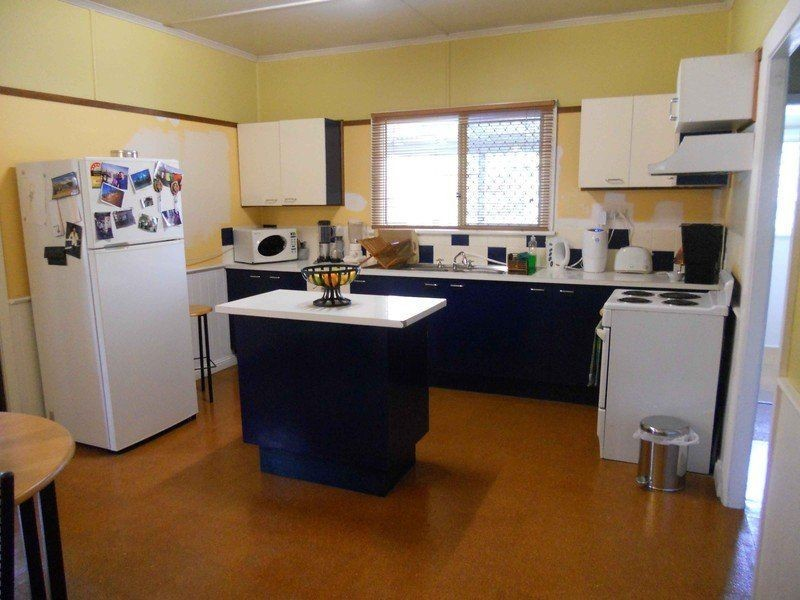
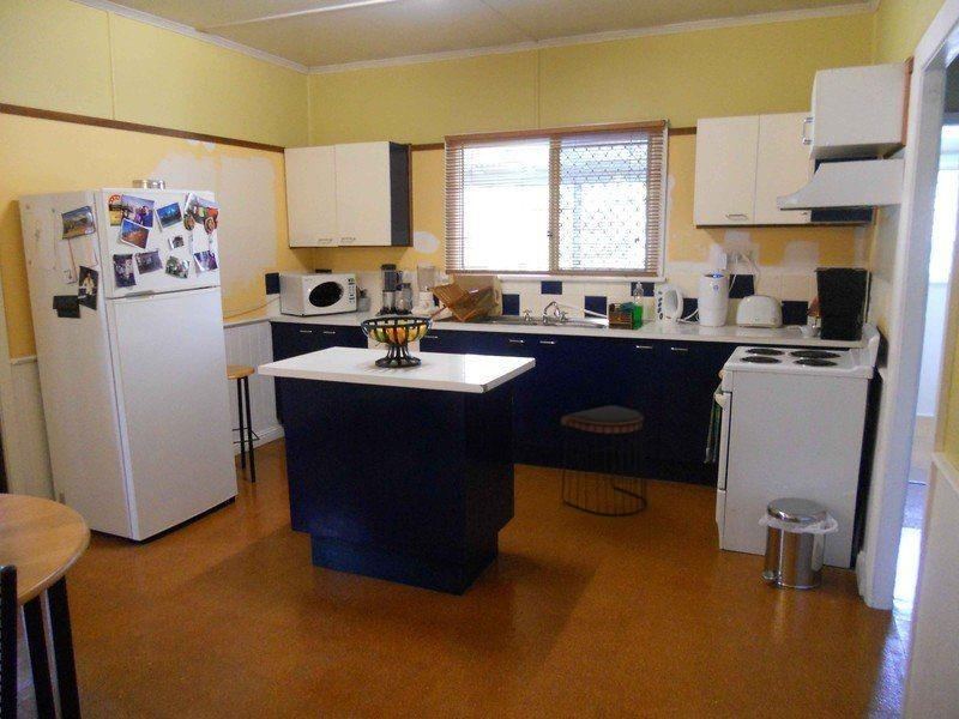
+ stool [560,405,649,516]
